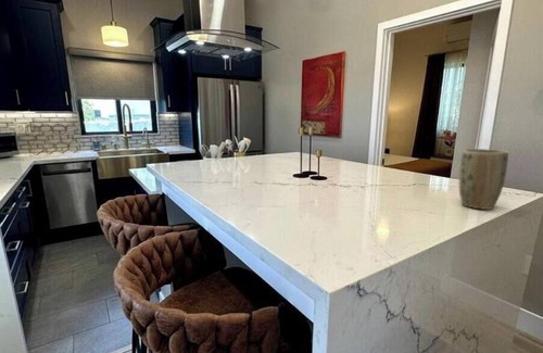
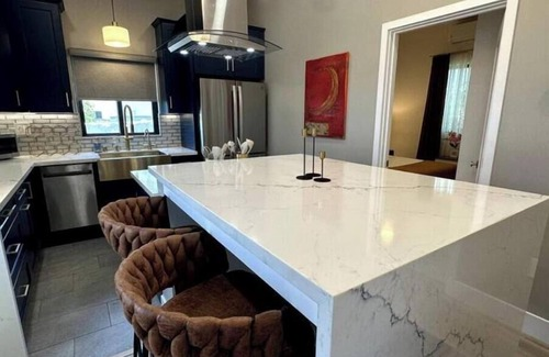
- plant pot [458,148,509,211]
